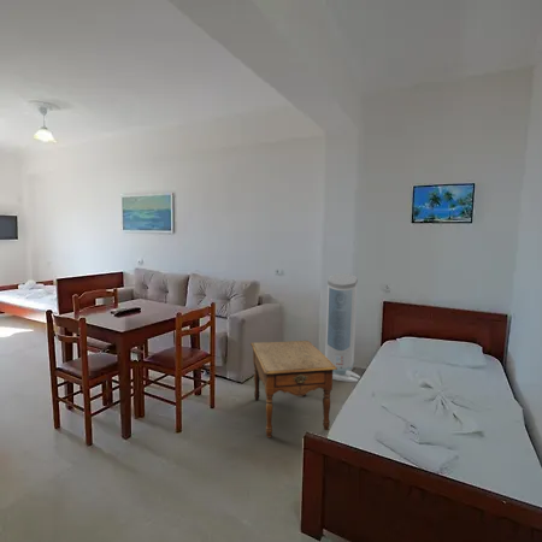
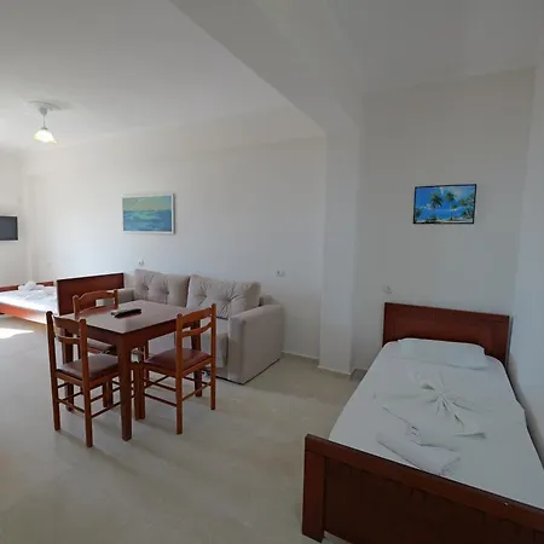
- air purifier [324,272,361,383]
- side table [249,340,337,438]
